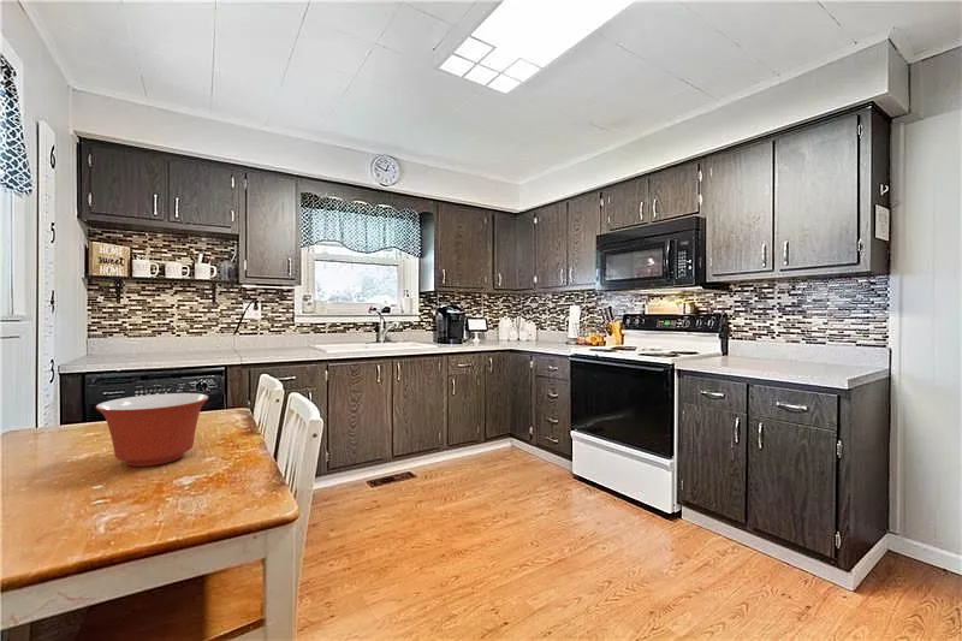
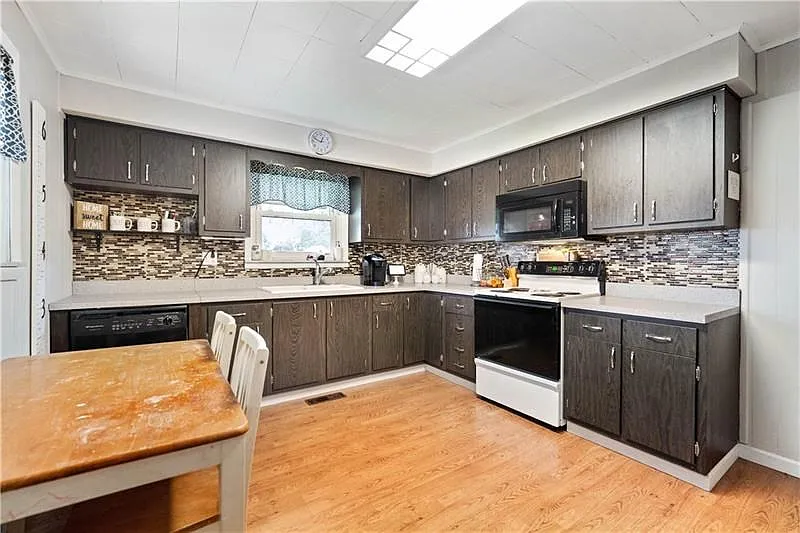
- mixing bowl [95,392,209,468]
